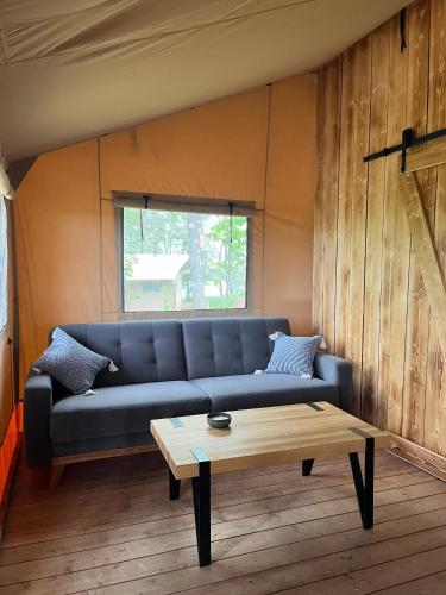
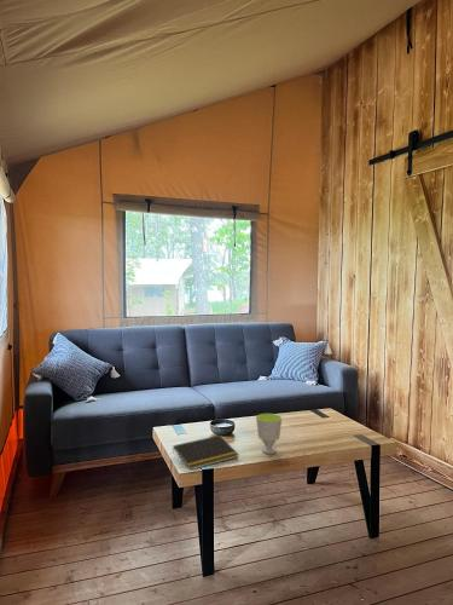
+ cup [255,413,283,455]
+ notepad [172,434,240,471]
